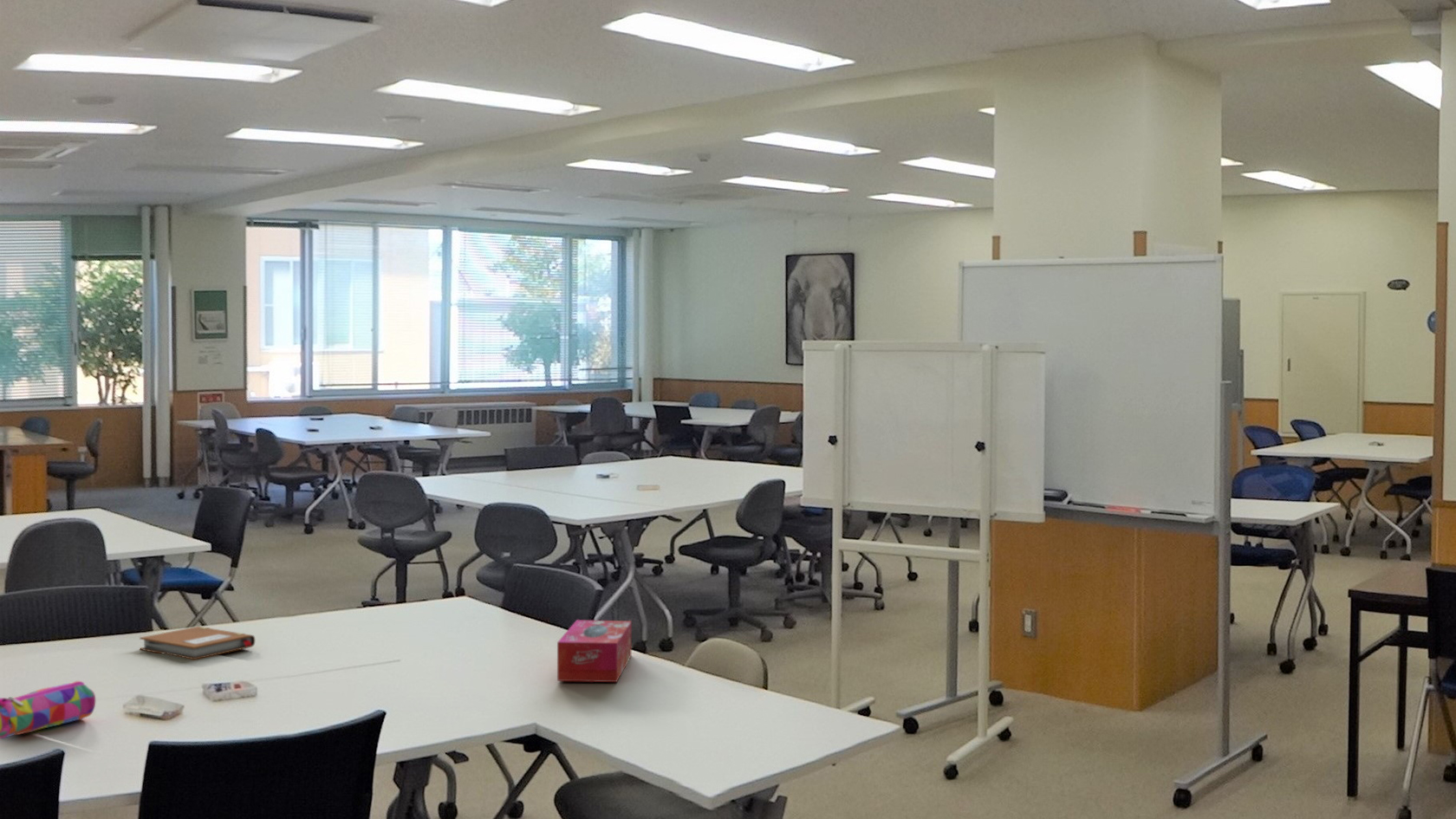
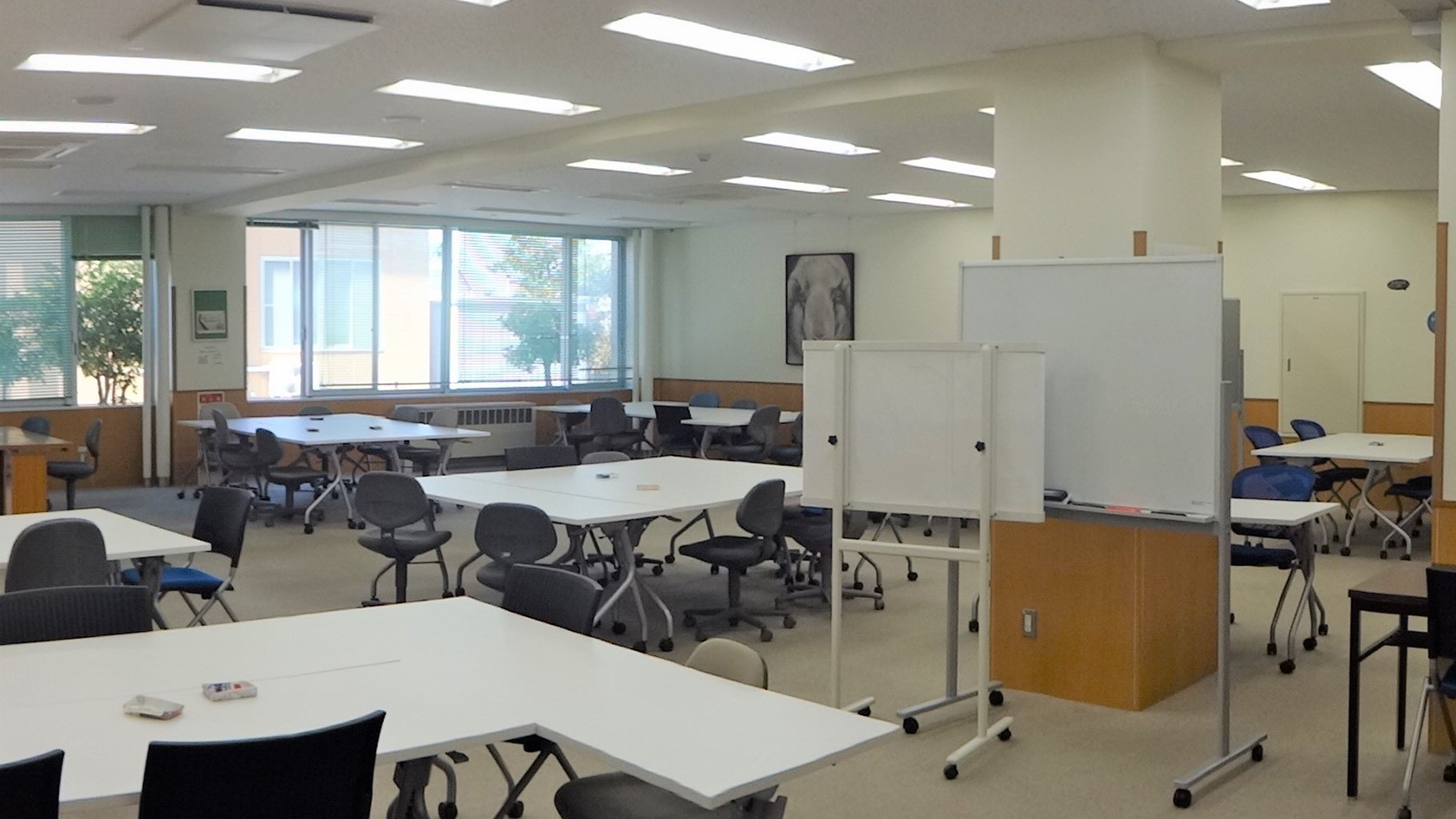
- tissue box [556,619,633,683]
- notebook [139,626,256,660]
- pencil case [0,680,96,740]
